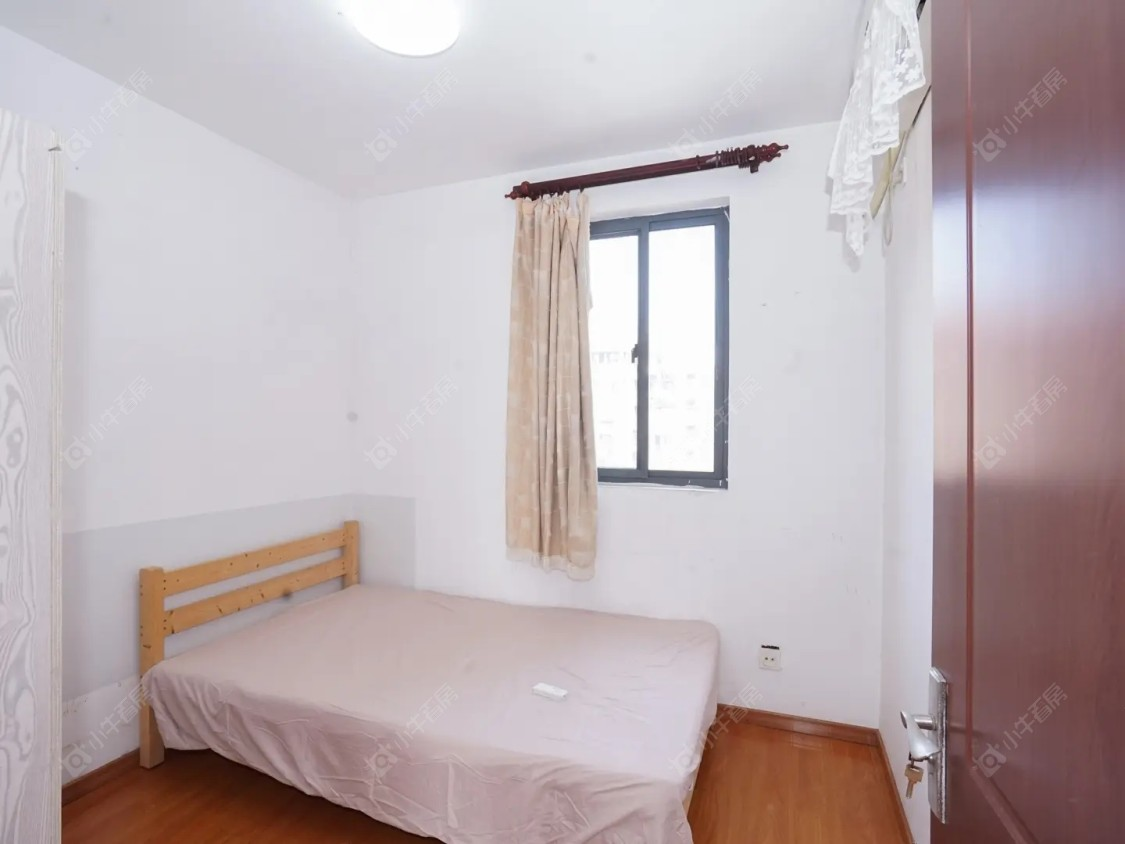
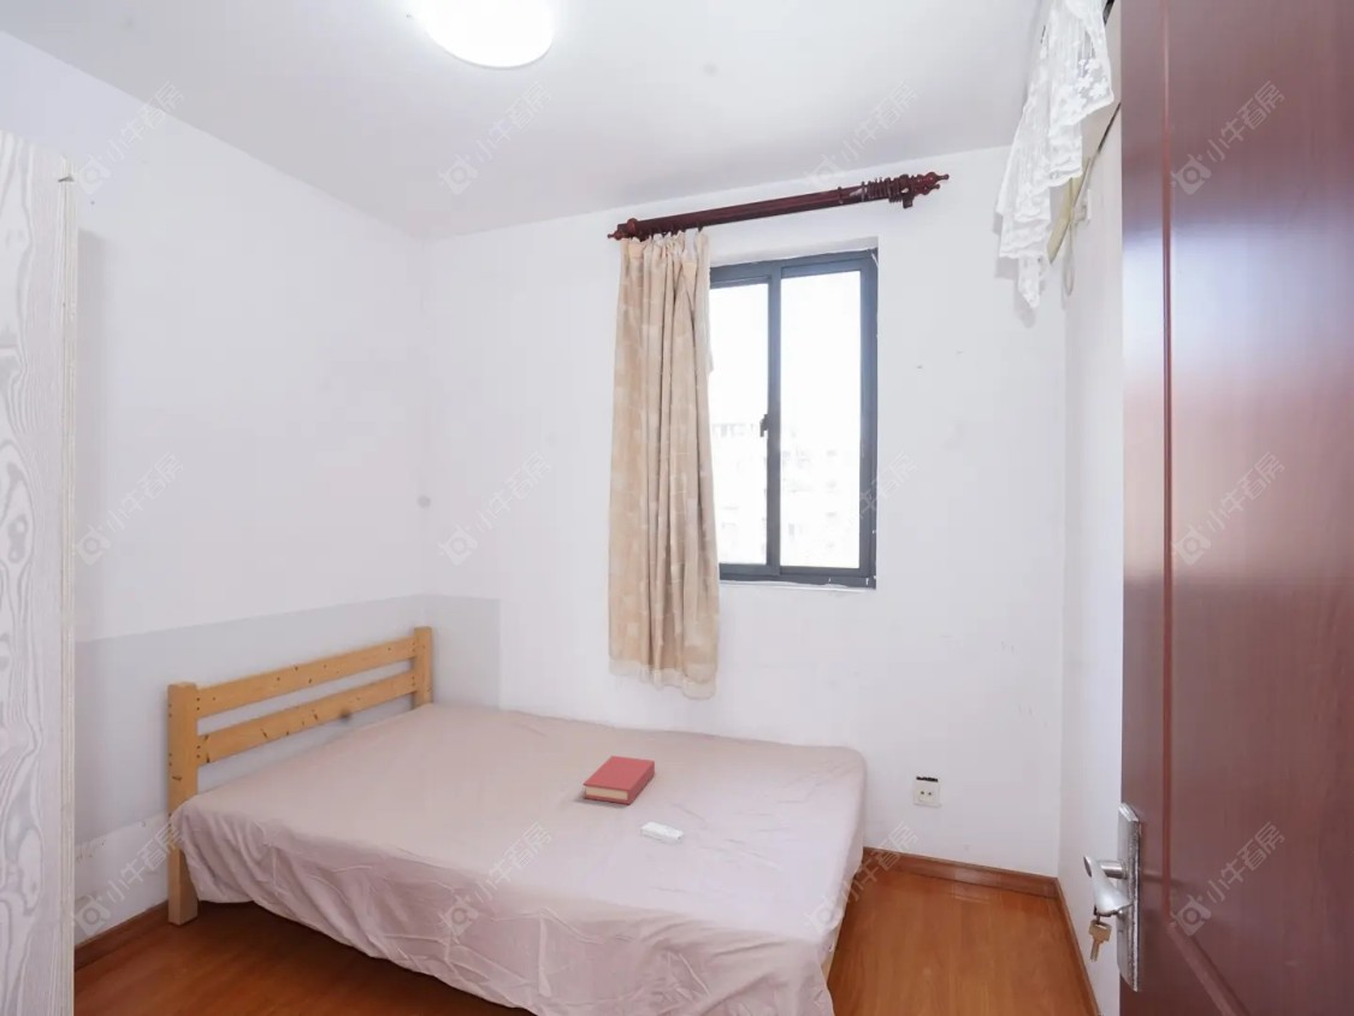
+ book [583,755,656,805]
